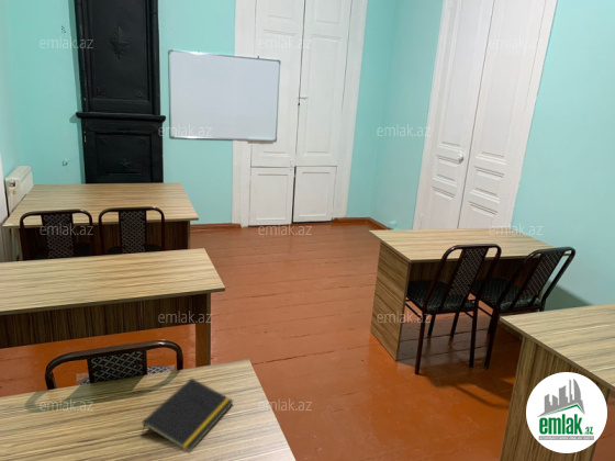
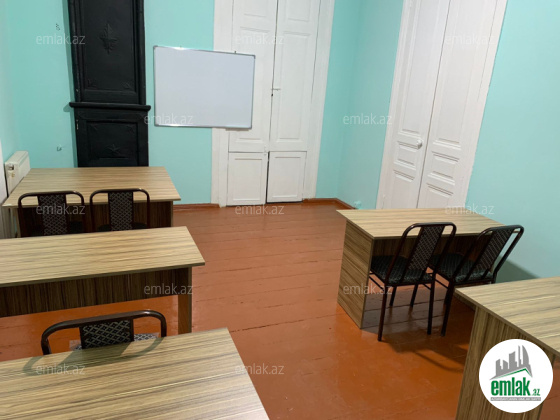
- notepad [141,376,234,453]
